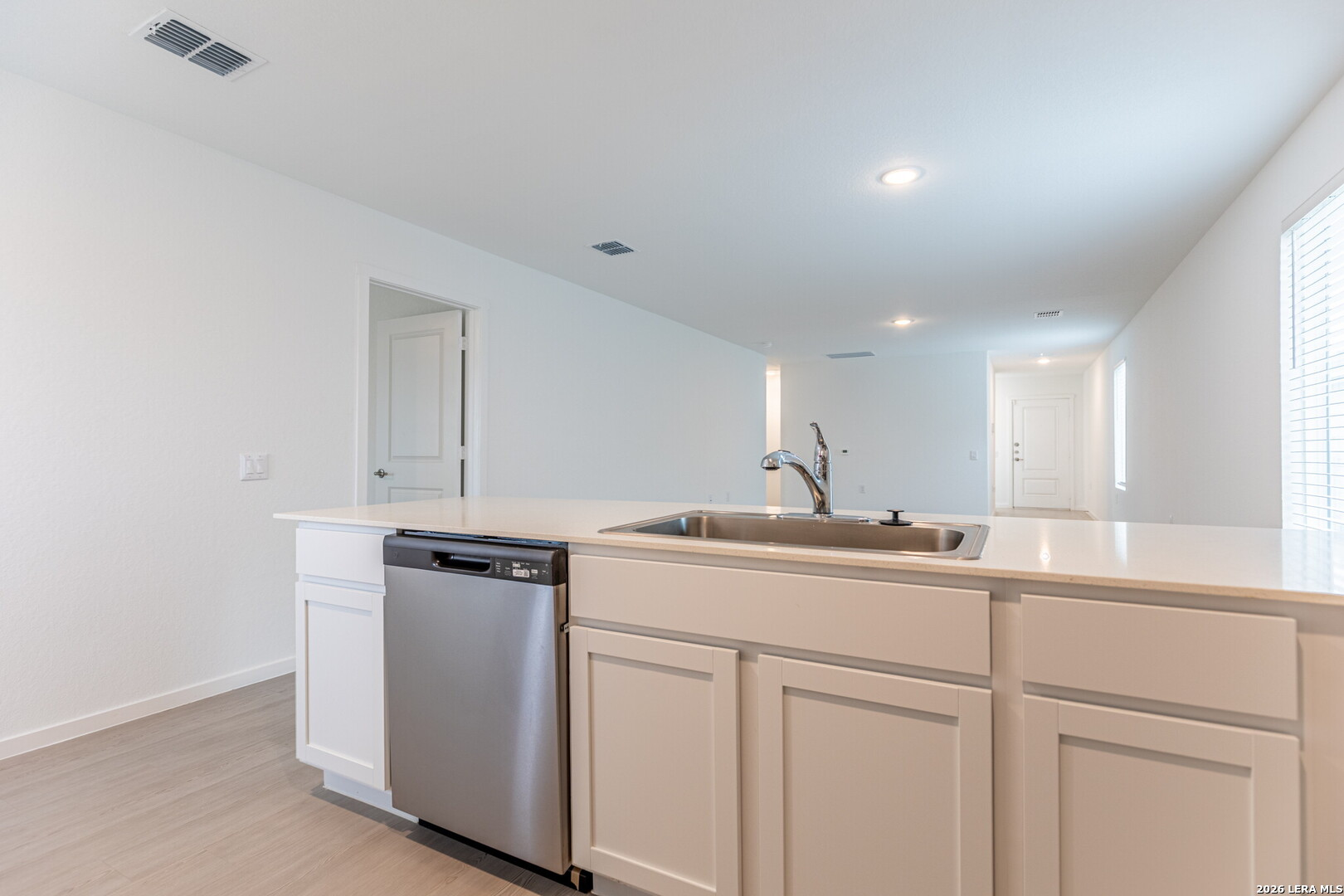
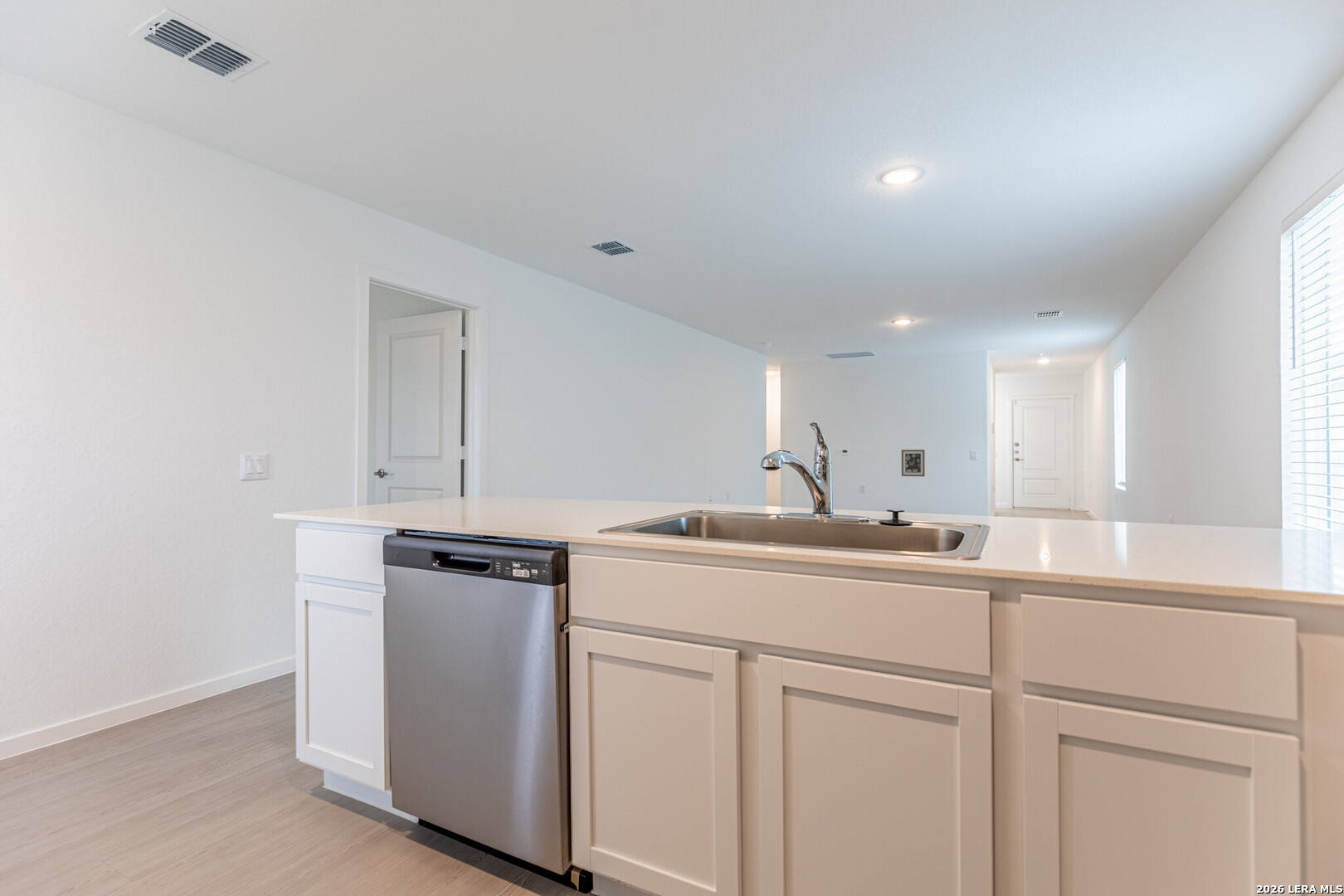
+ wall art [901,449,926,477]
